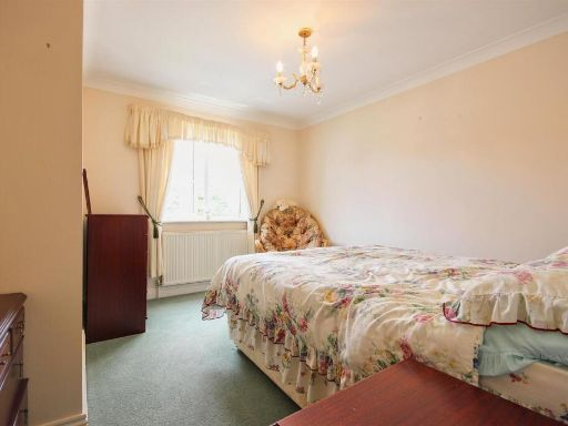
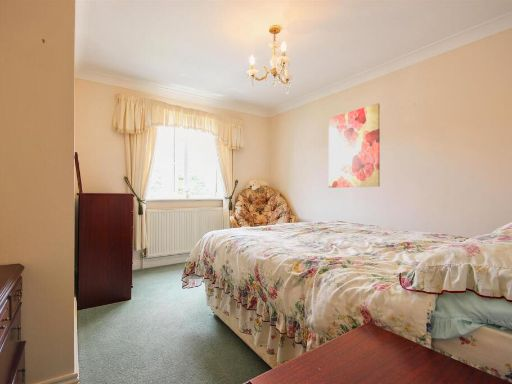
+ wall art [328,102,381,189]
